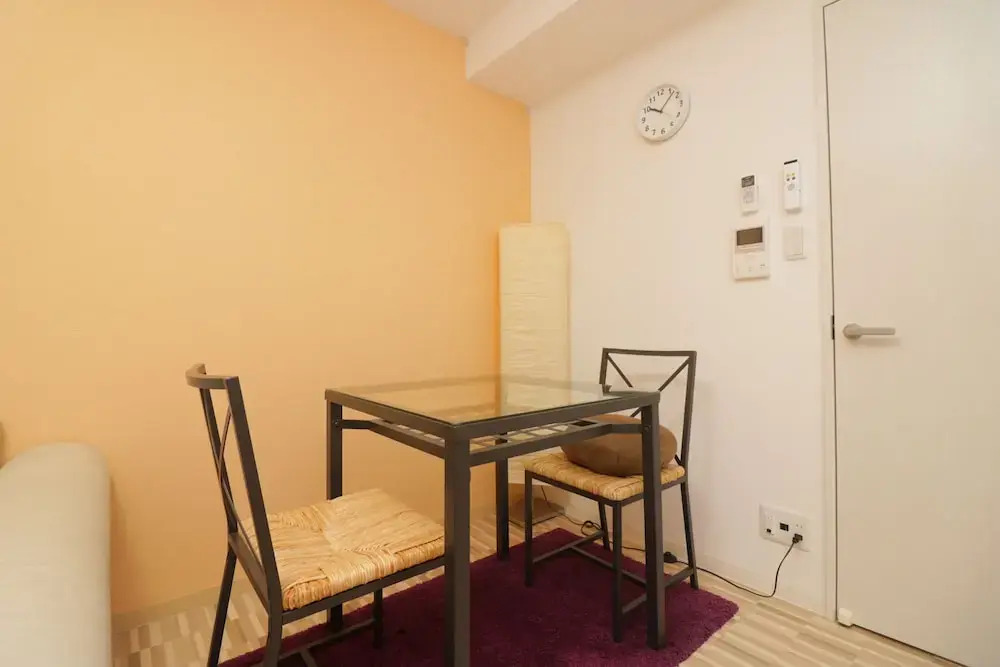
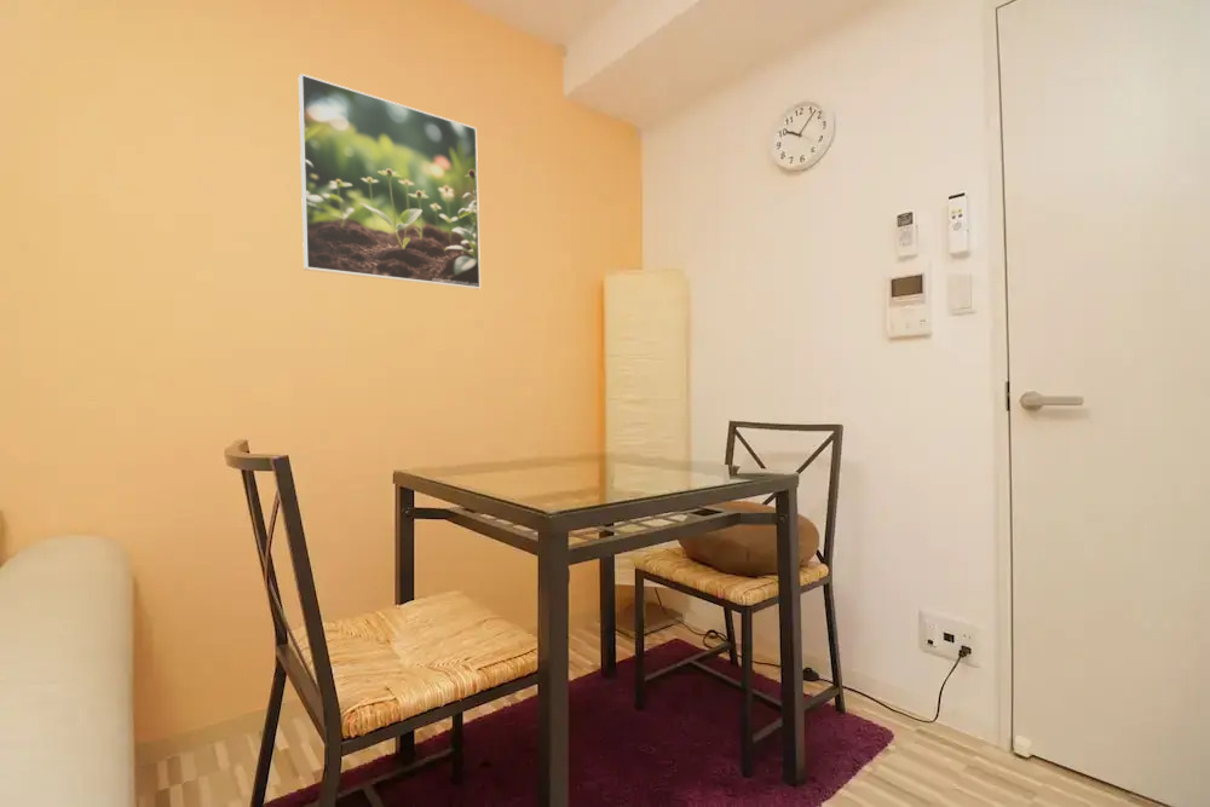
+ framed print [298,73,482,290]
